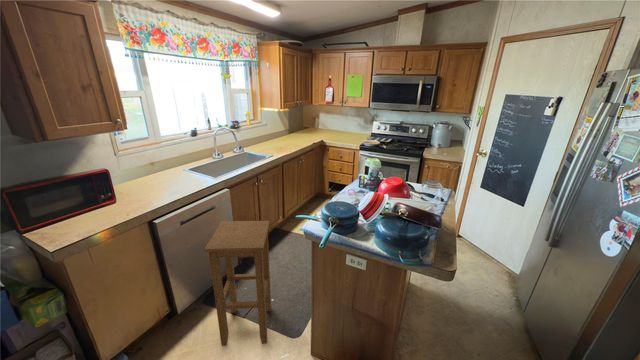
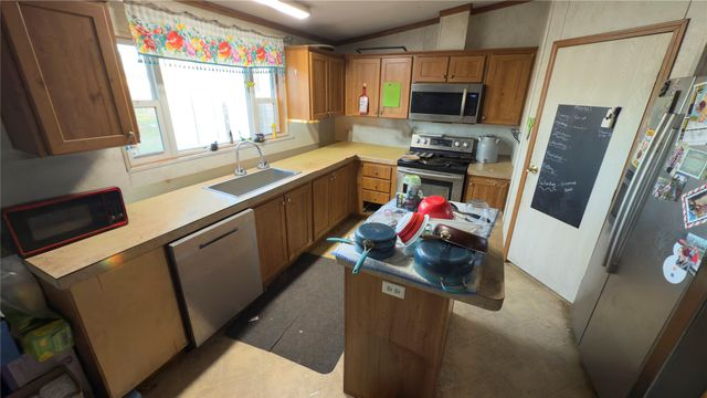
- stool [203,220,272,347]
